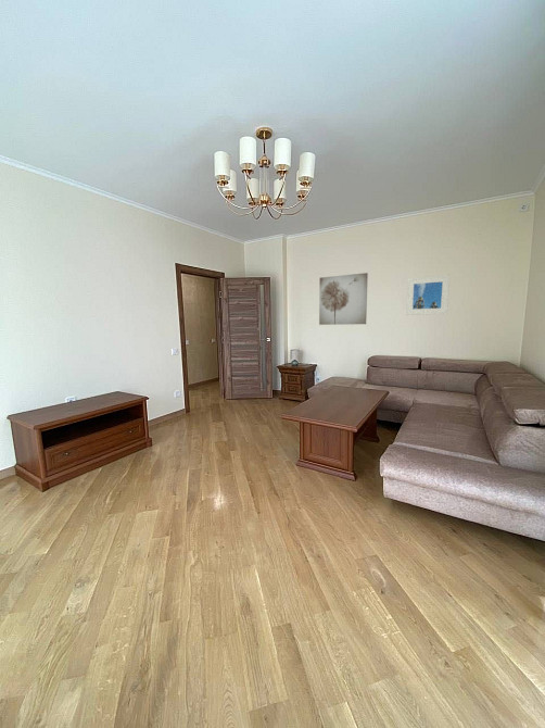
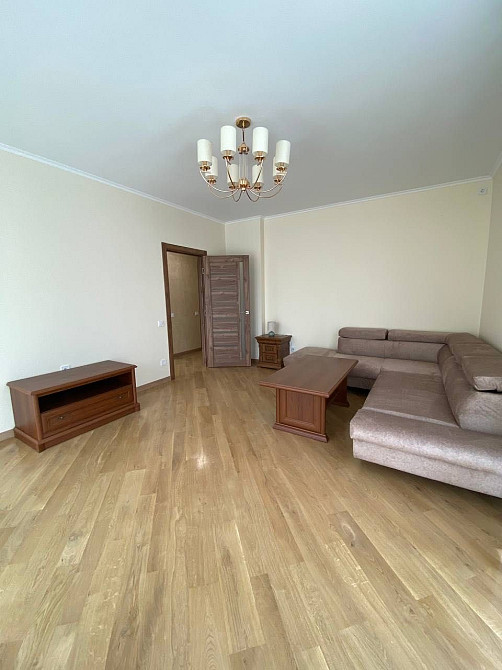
- wall art [318,272,369,326]
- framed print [405,274,451,316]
